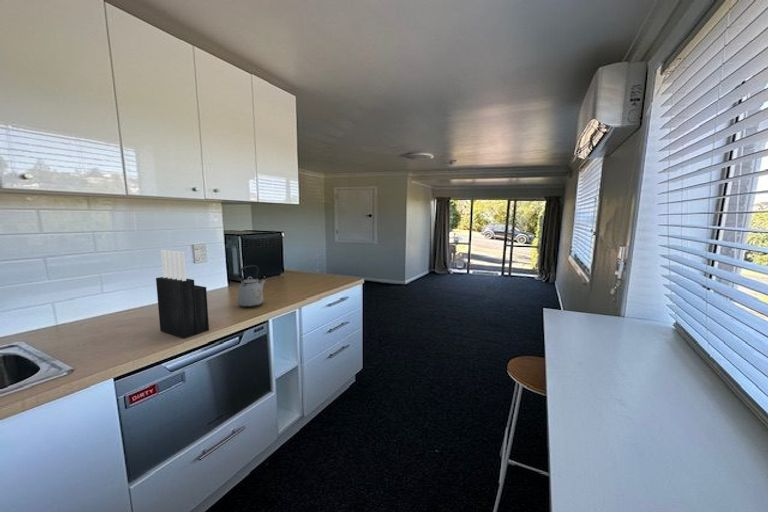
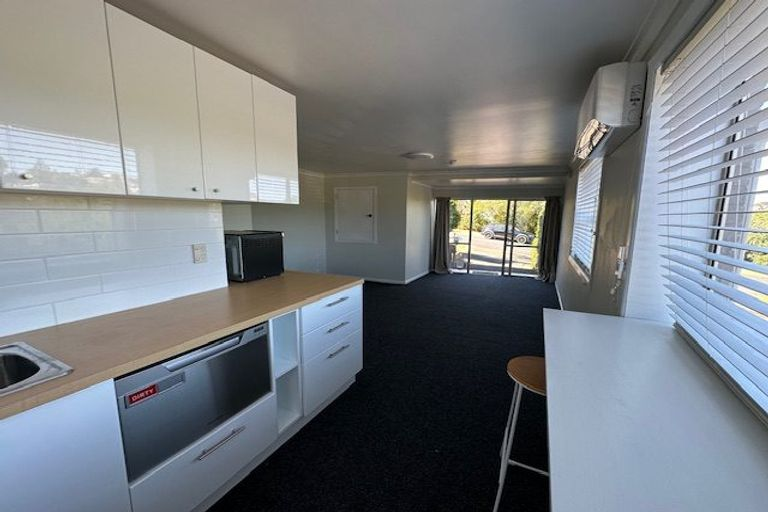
- kettle [237,264,266,308]
- knife block [155,249,210,339]
